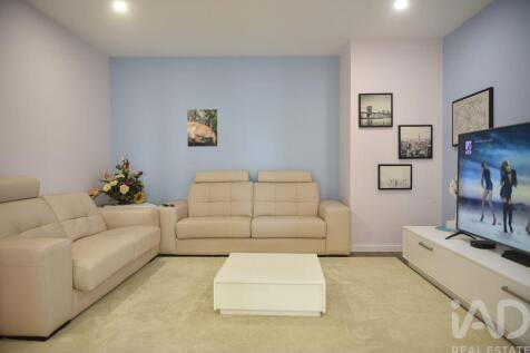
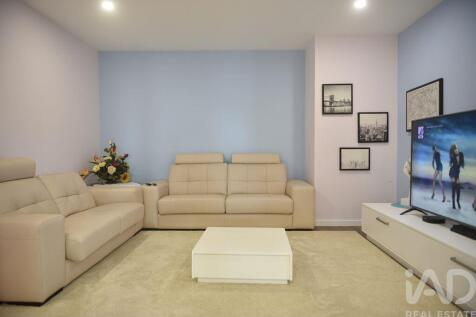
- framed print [186,108,219,148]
